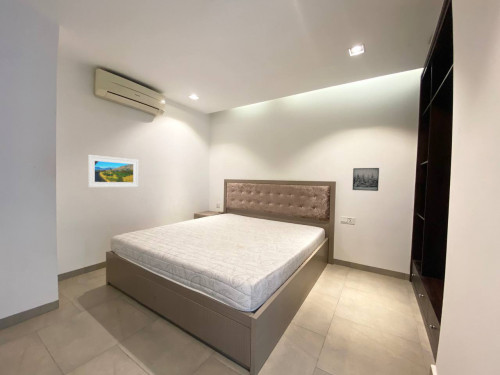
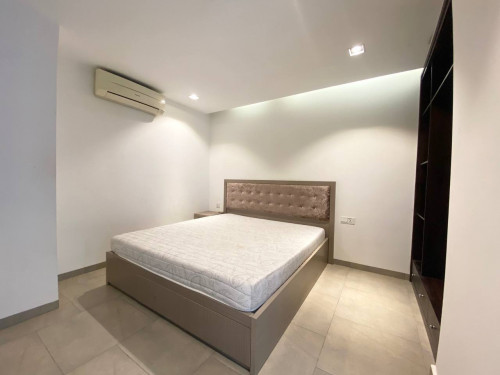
- wall art [352,167,380,192]
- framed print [87,154,139,188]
